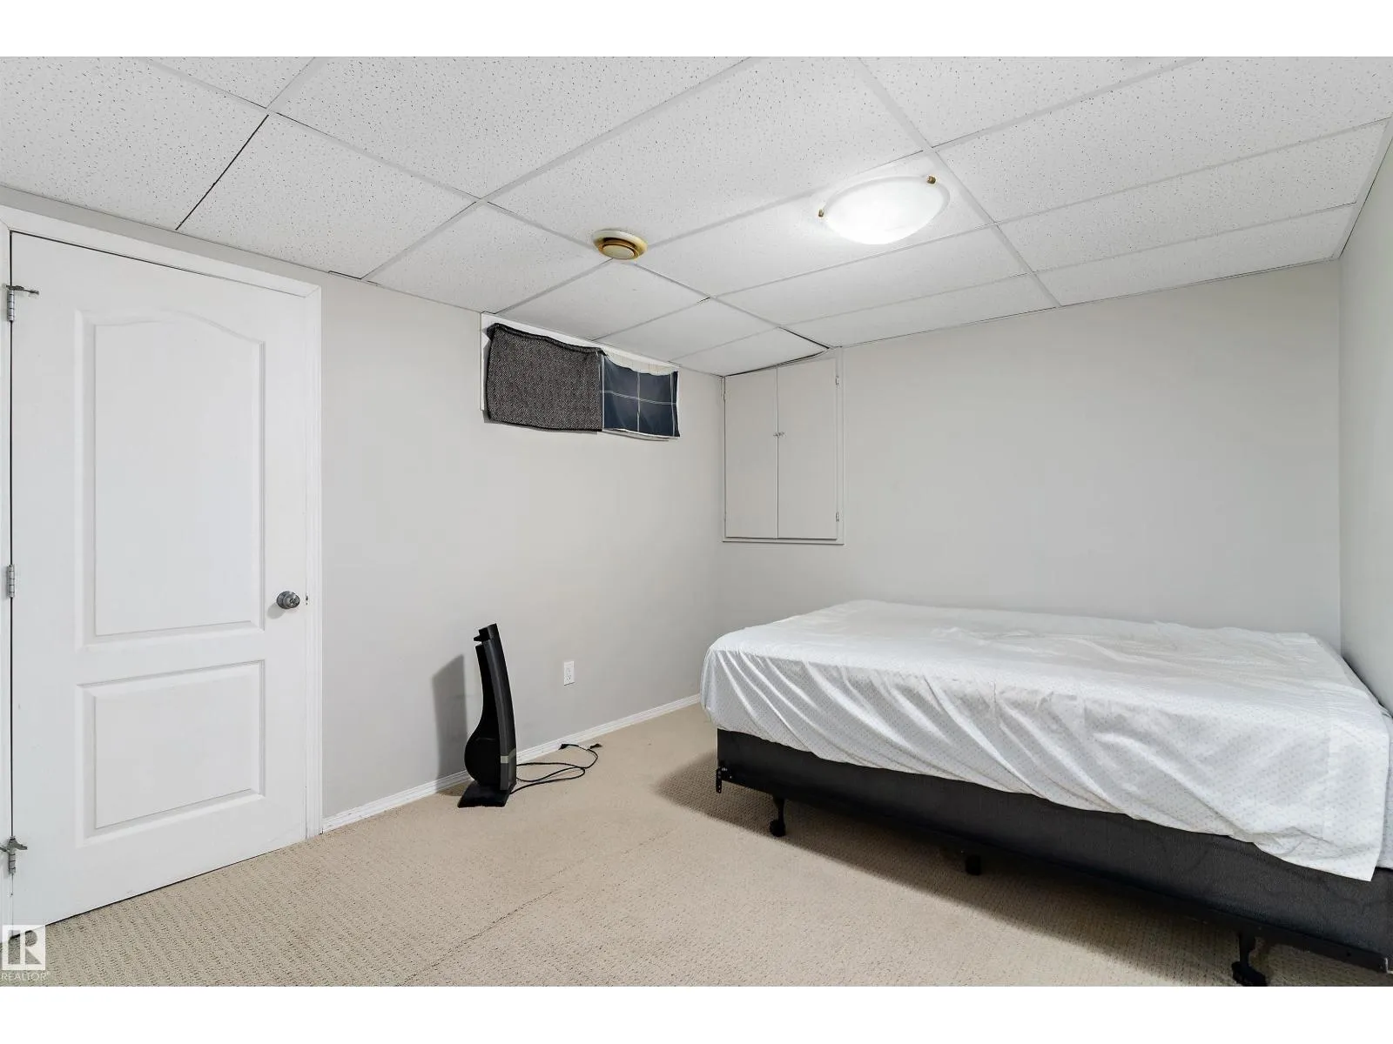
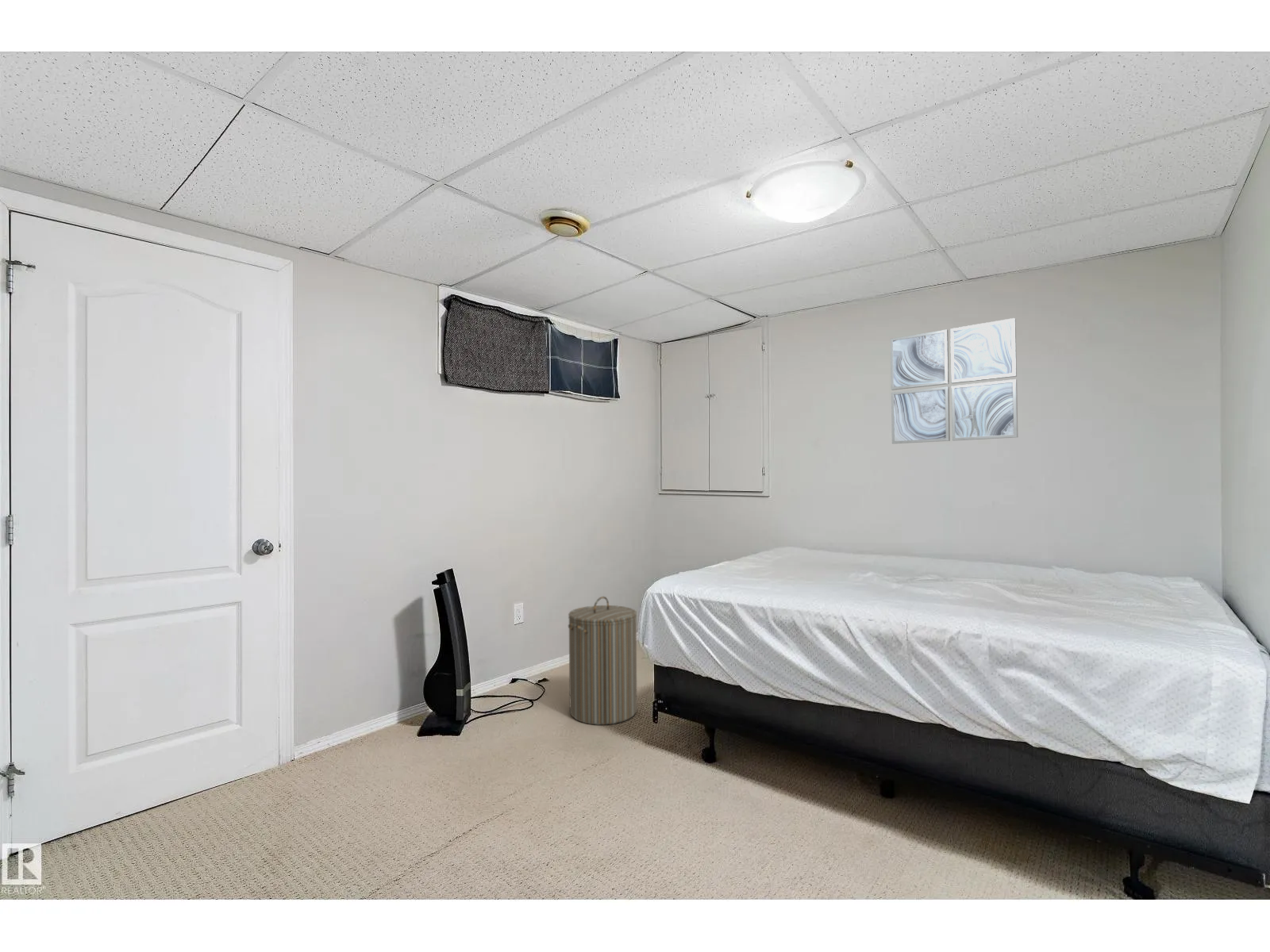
+ wall art [890,317,1018,444]
+ laundry hamper [568,596,638,726]
